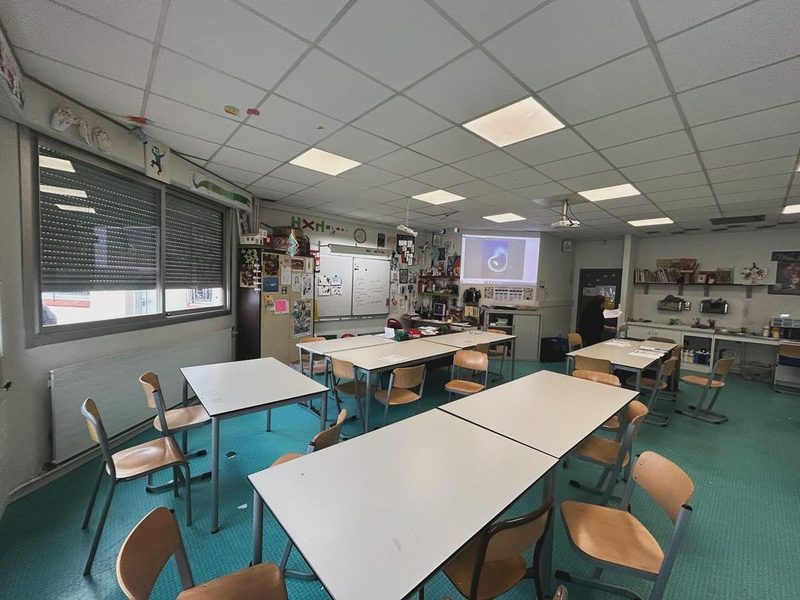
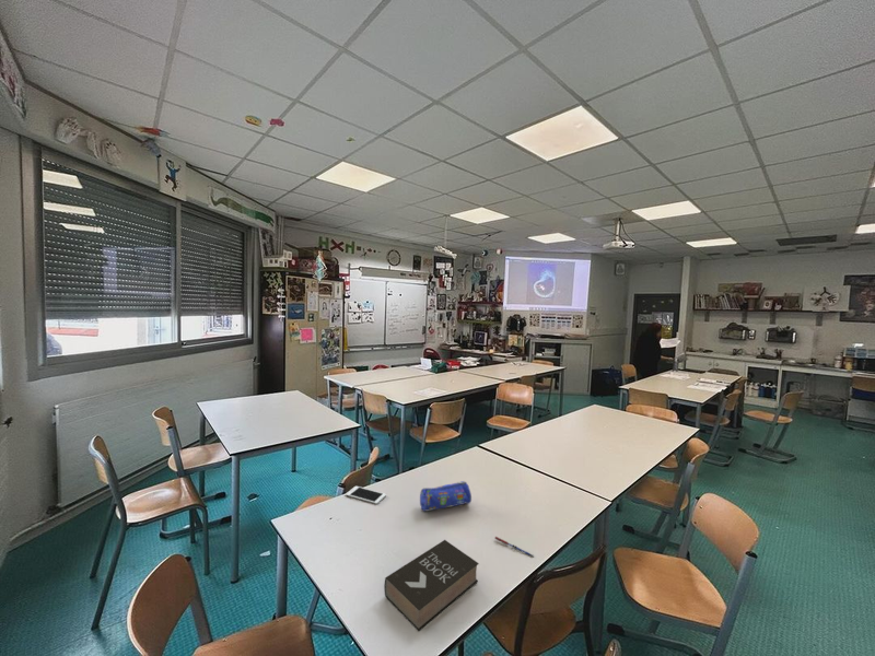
+ book [383,539,480,632]
+ pencil case [419,480,472,513]
+ pen [493,536,534,559]
+ cell phone [345,485,387,505]
